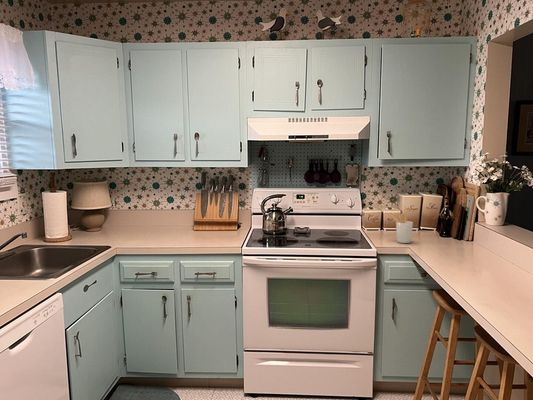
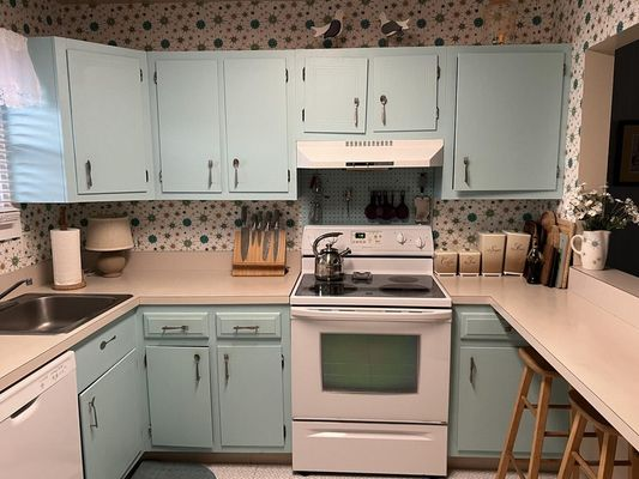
- utensil holder [387,212,414,244]
